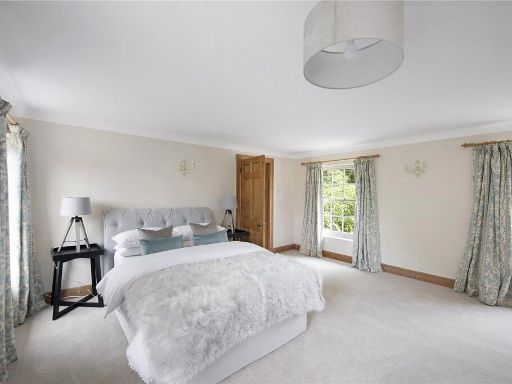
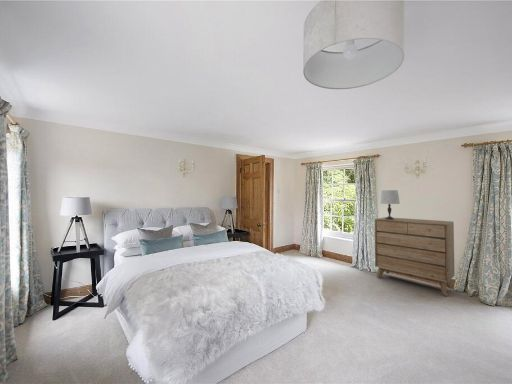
+ dresser [373,216,456,297]
+ lamp [378,189,401,220]
